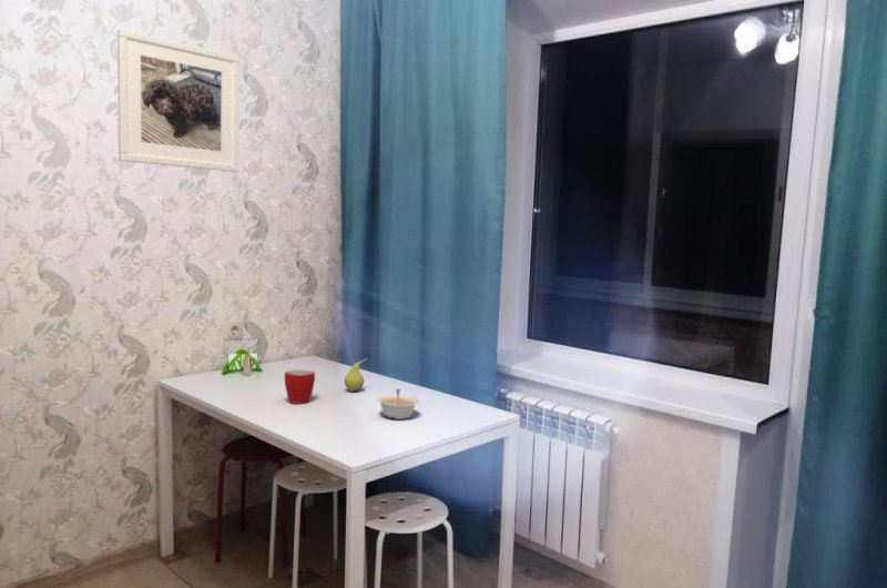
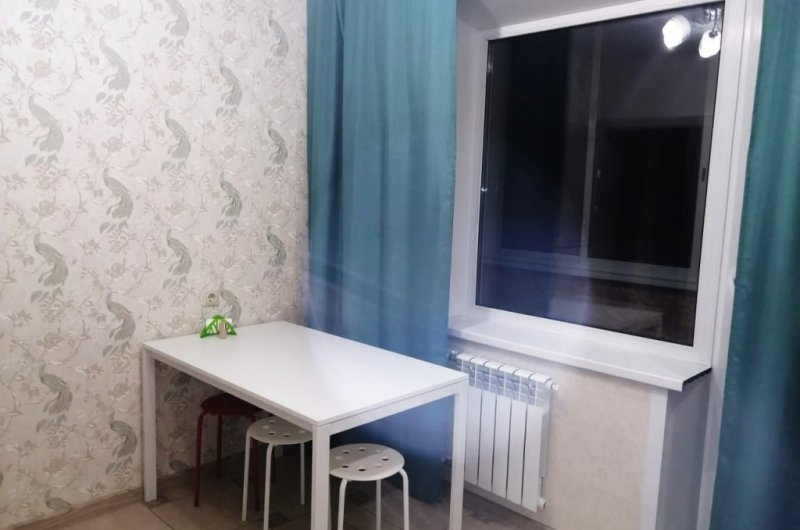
- legume [376,388,419,420]
- fruit [343,357,368,392]
- mug [284,367,316,405]
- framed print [116,28,241,173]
